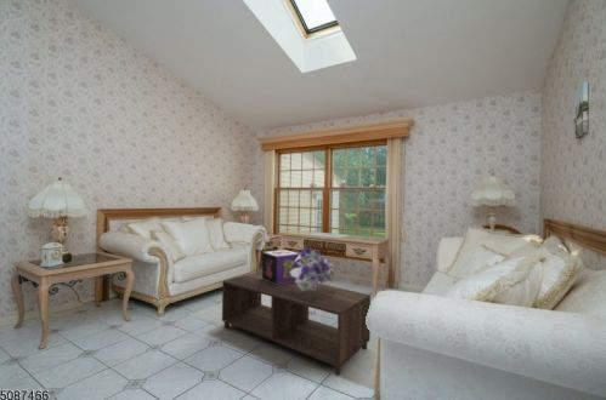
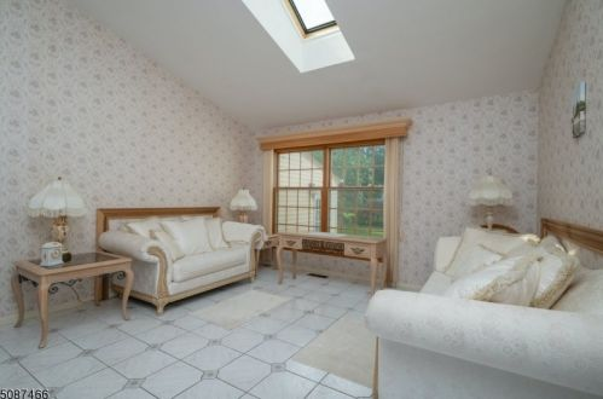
- decorative box [261,248,301,285]
- coffee table [221,270,372,377]
- bouquet [290,247,335,291]
